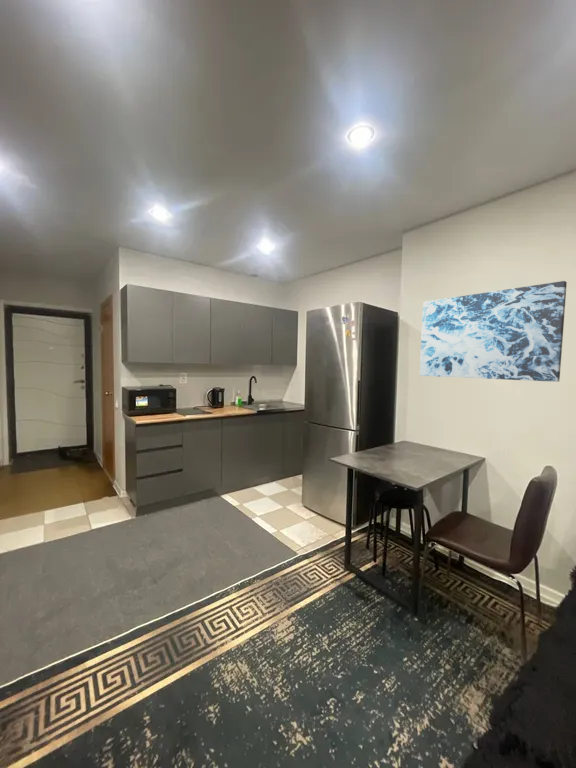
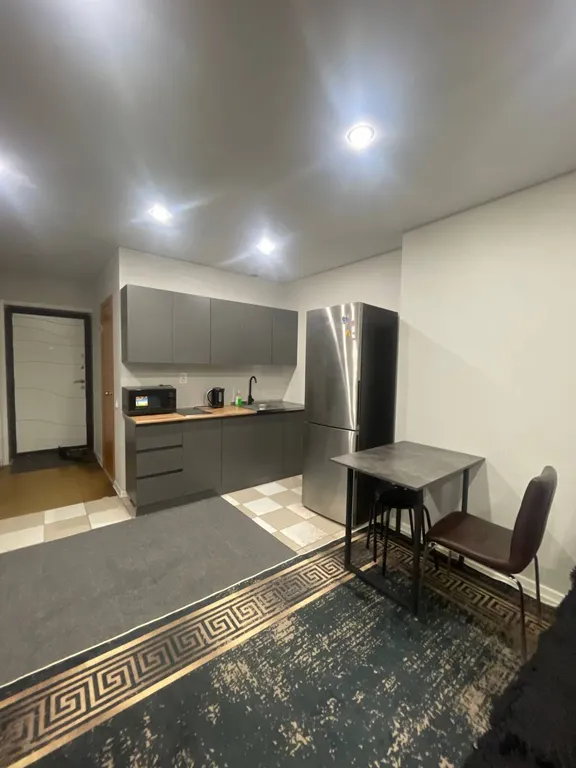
- wall art [419,280,568,383]
